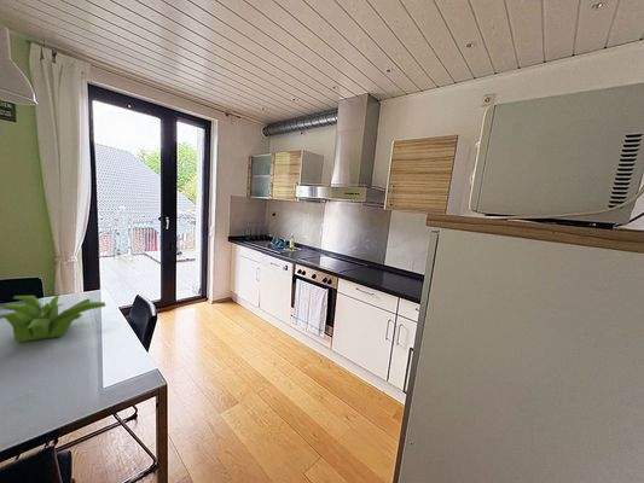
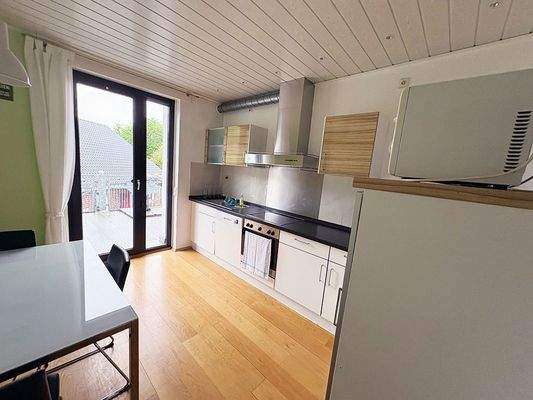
- plant [0,293,106,343]
